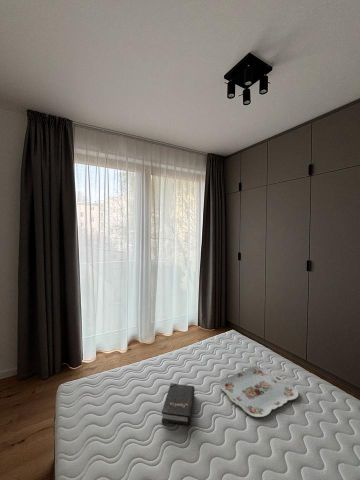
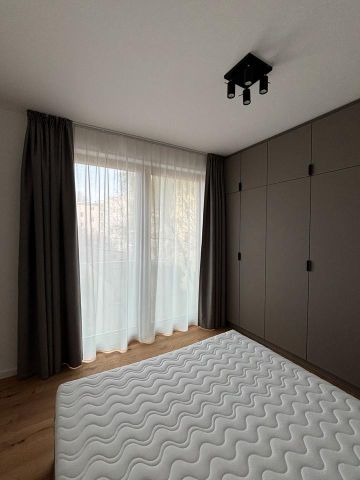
- serving tray [218,366,299,418]
- hardback book [161,382,196,426]
